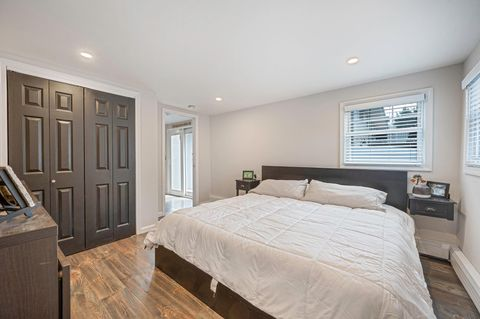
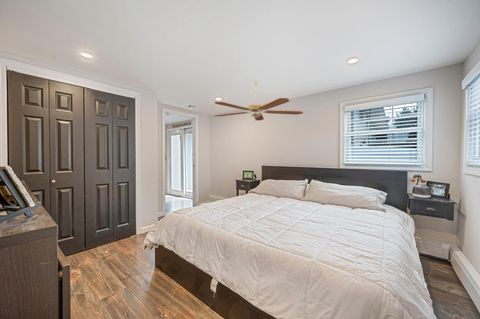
+ ceiling fan [214,80,304,121]
